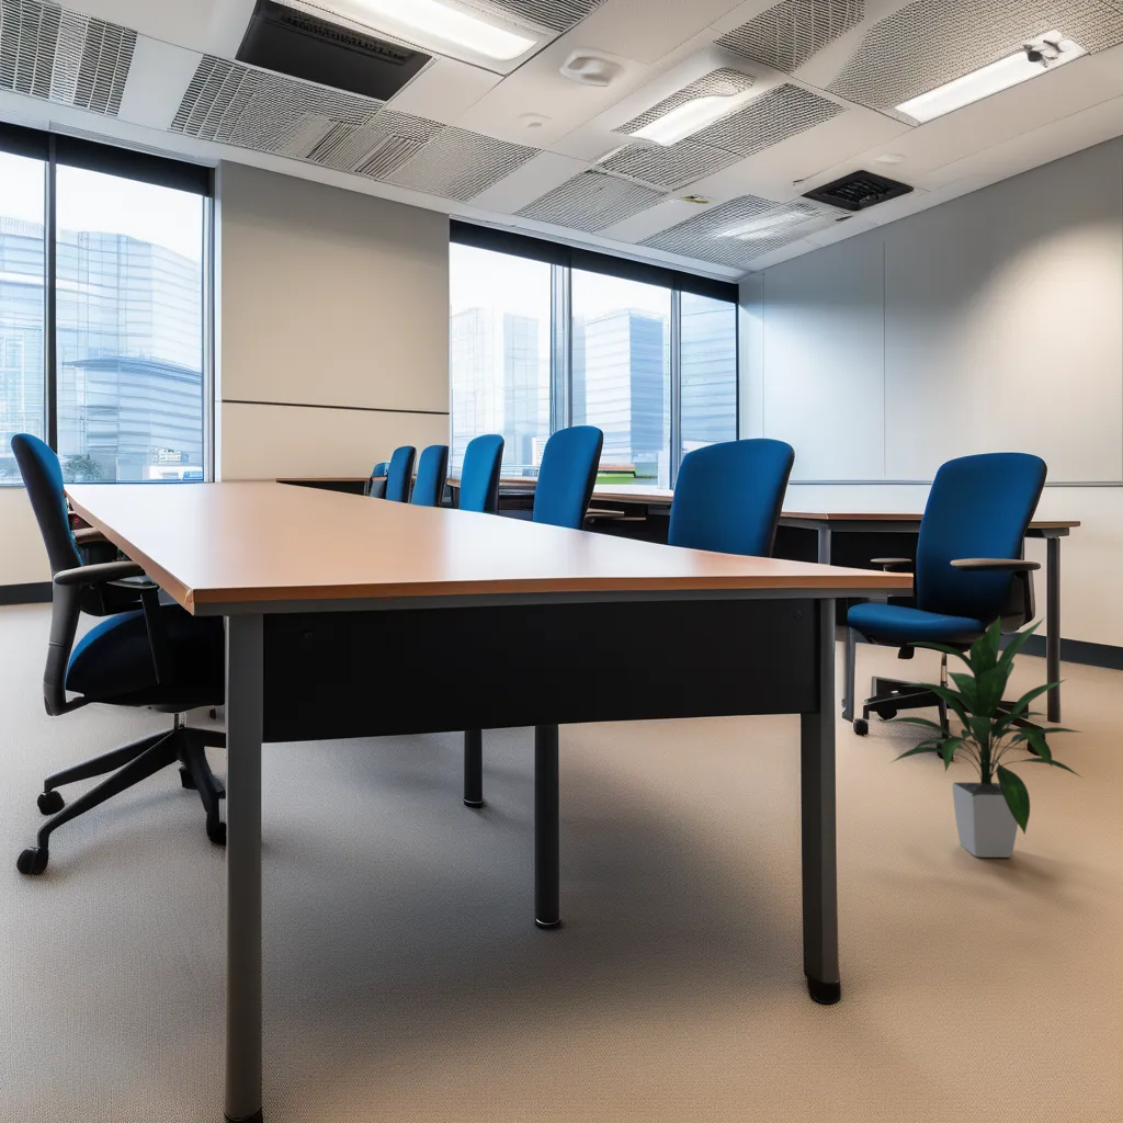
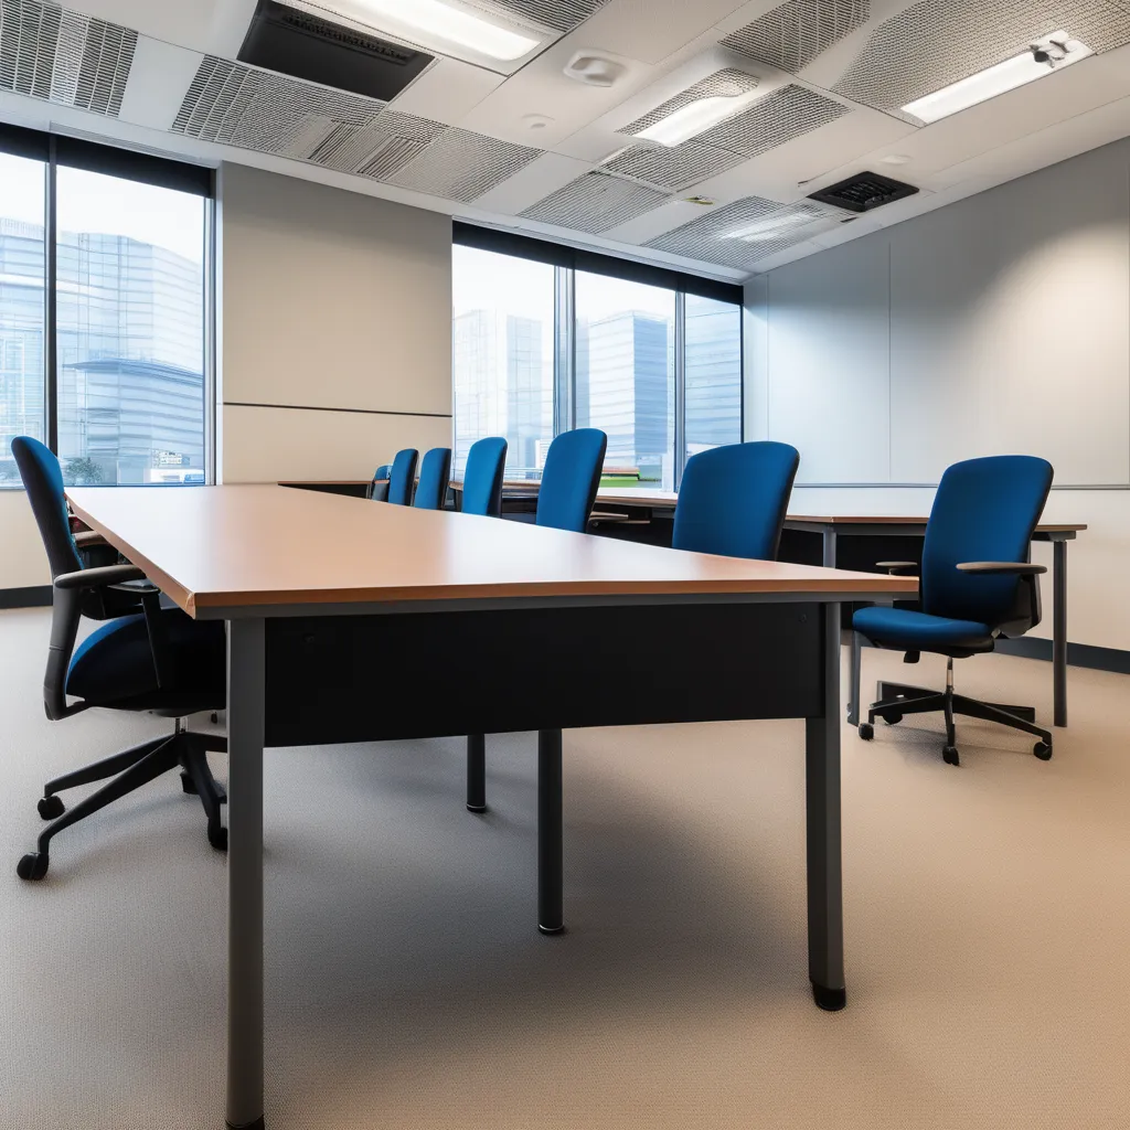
- indoor plant [878,614,1085,859]
